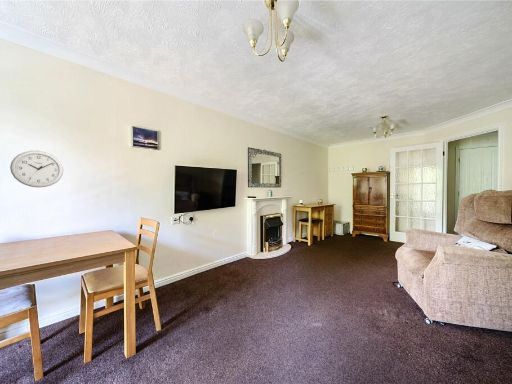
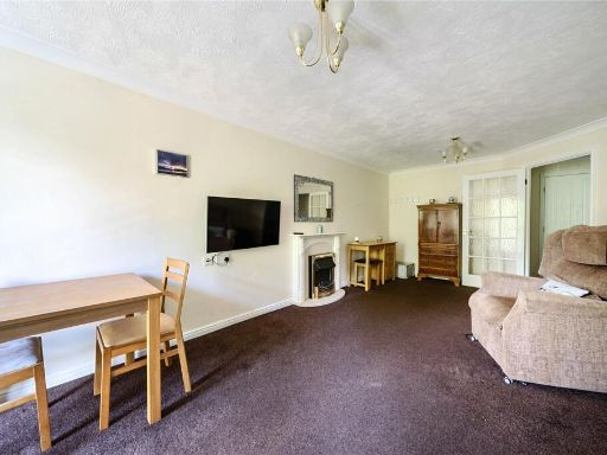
- wall clock [9,150,64,188]
